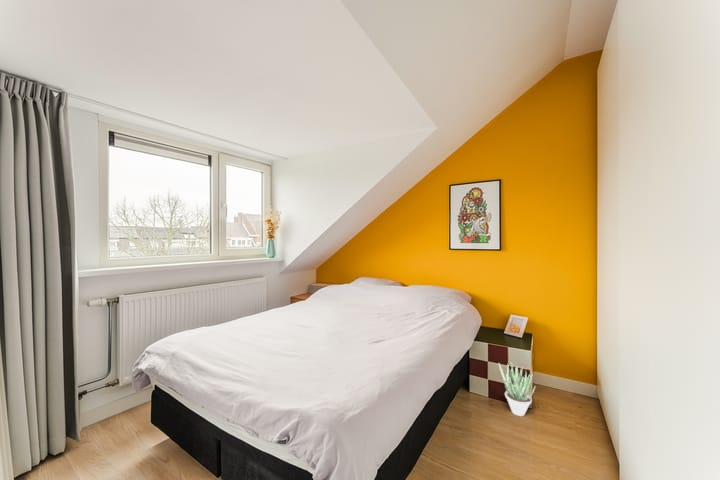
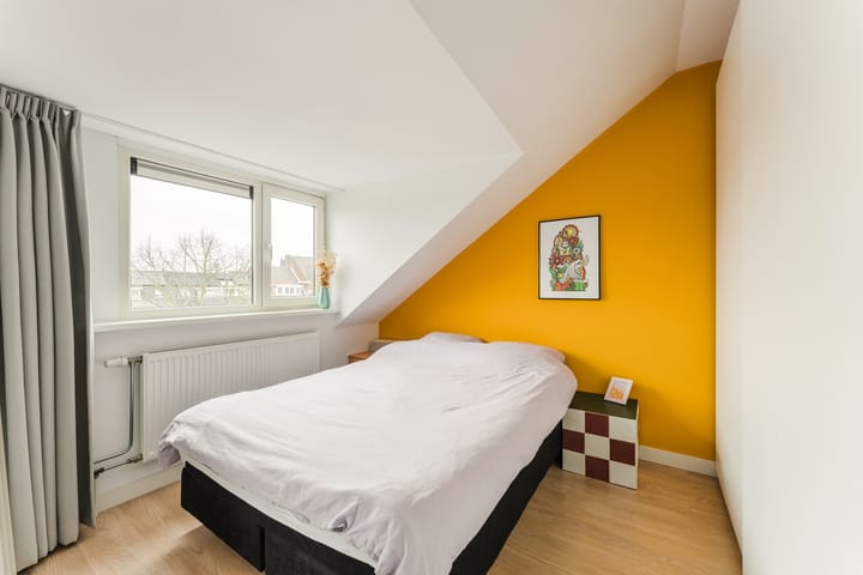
- potted plant [498,363,536,417]
